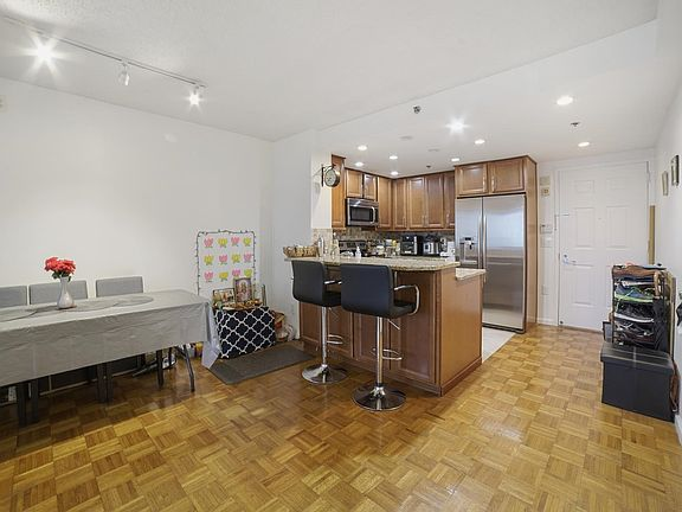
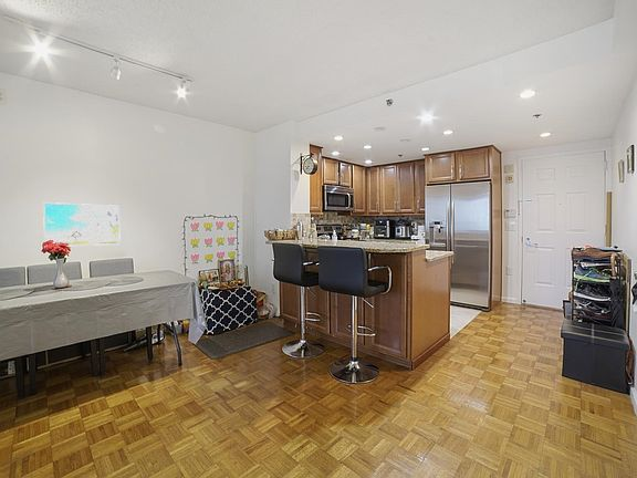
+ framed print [42,201,122,247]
